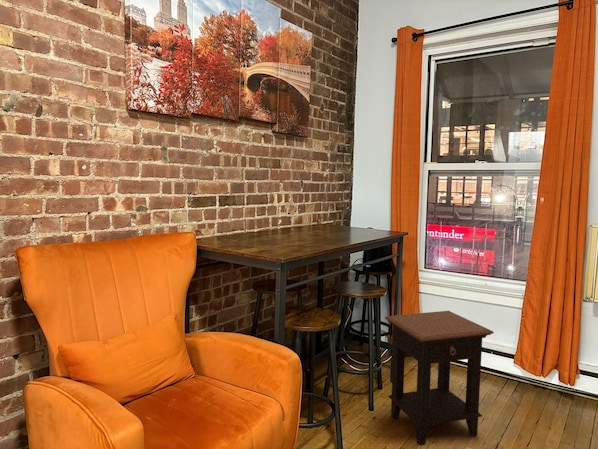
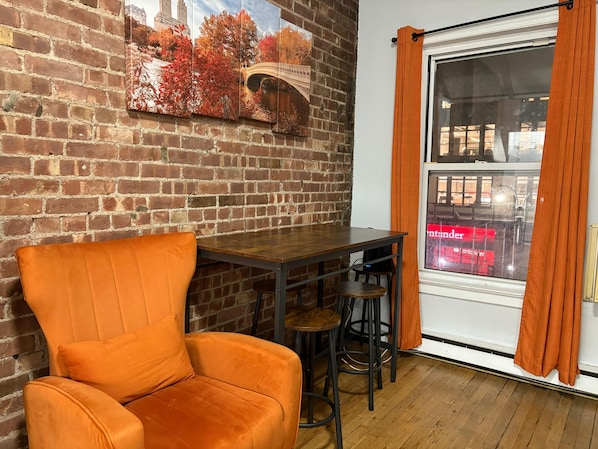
- side table [384,310,495,447]
